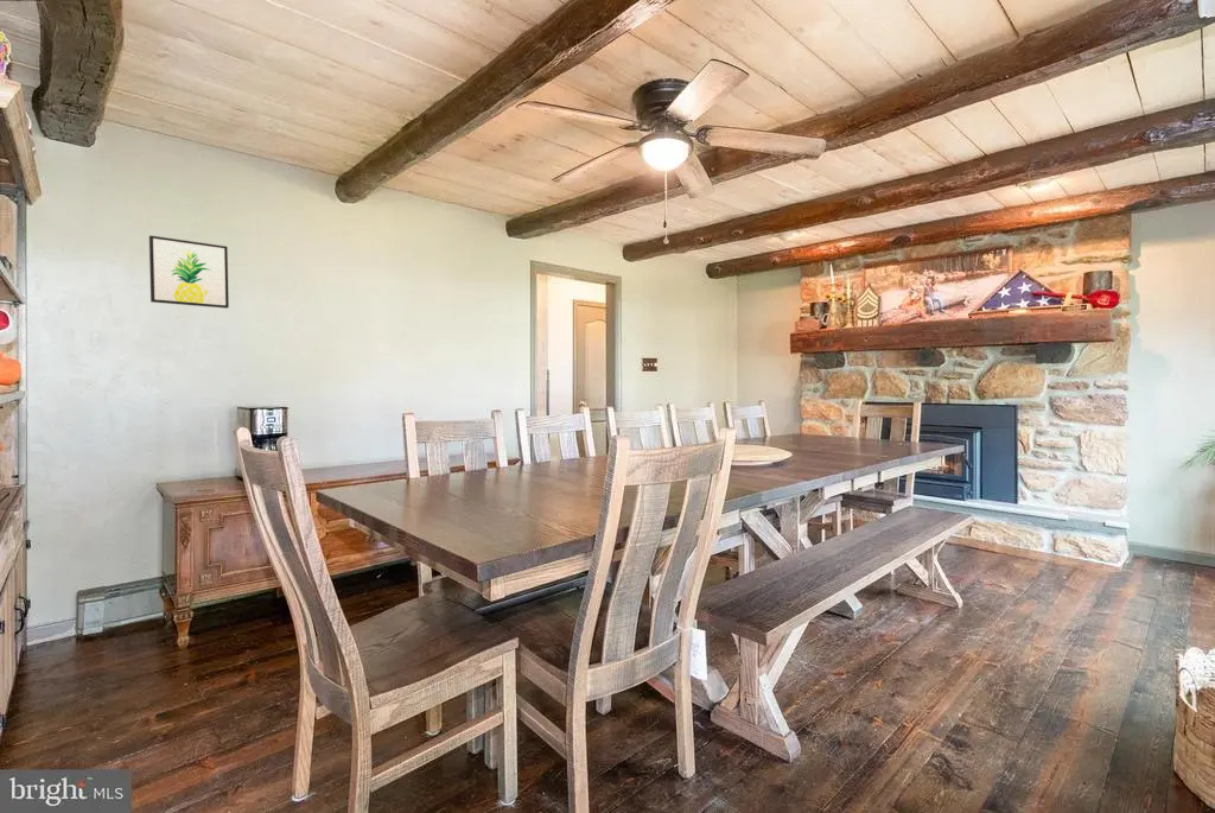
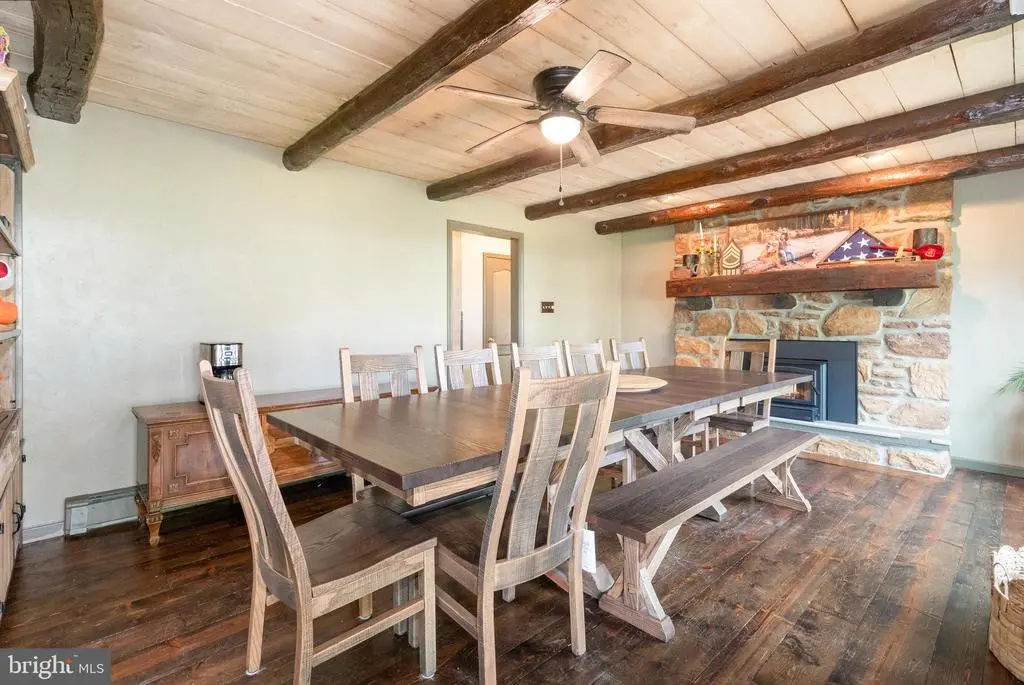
- wall art [148,235,230,310]
